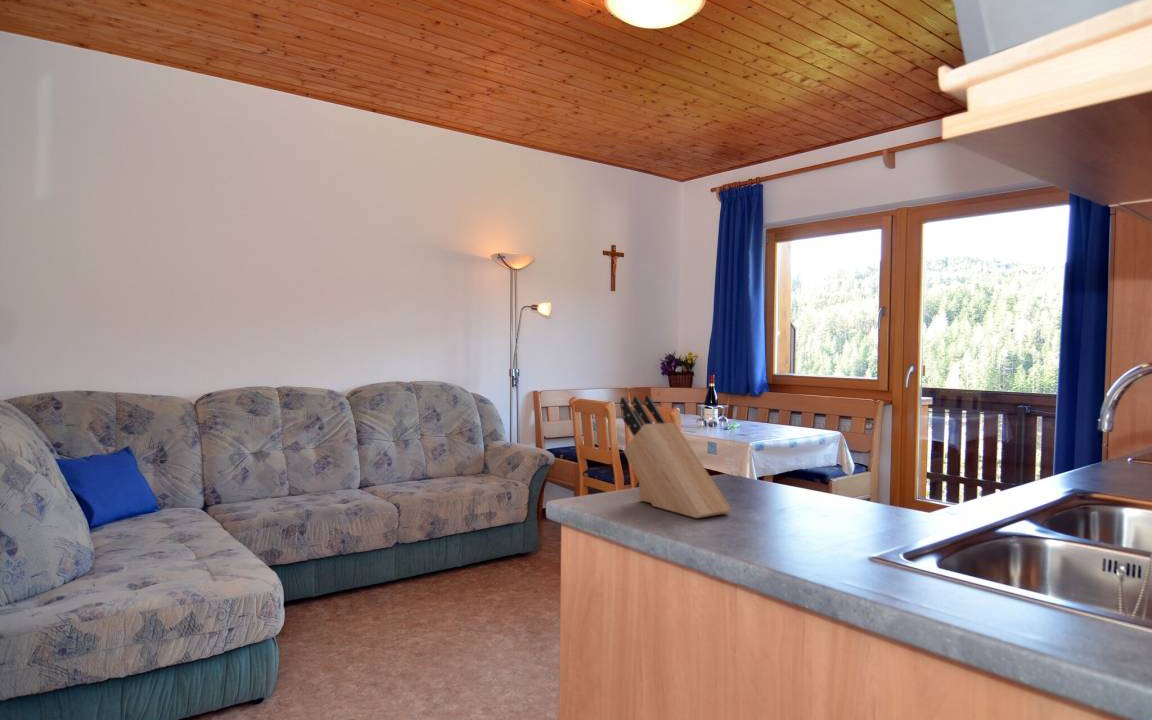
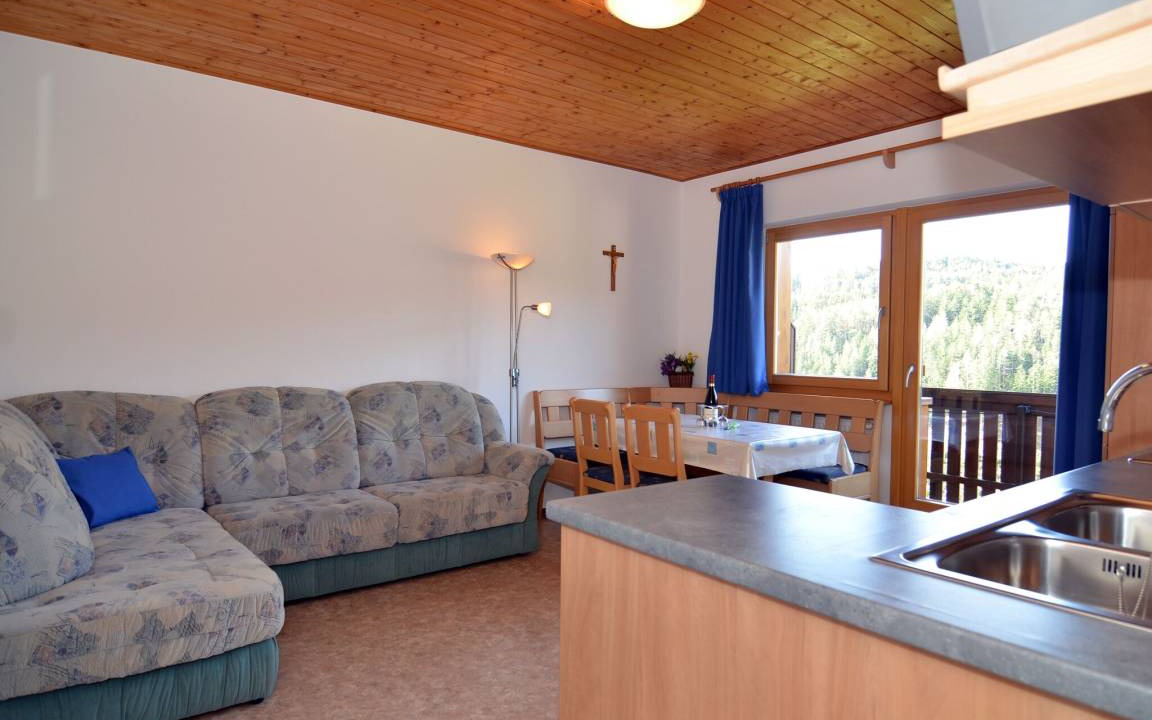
- knife block [619,394,733,519]
